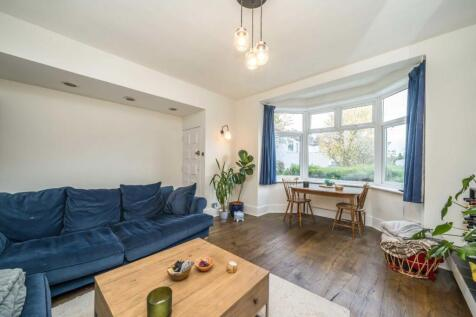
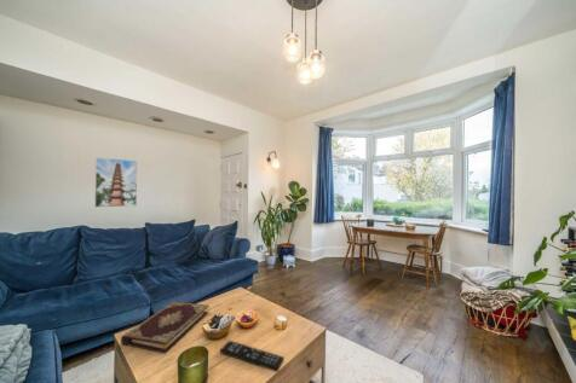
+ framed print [93,156,138,208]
+ book [120,300,211,355]
+ remote control [219,340,286,373]
